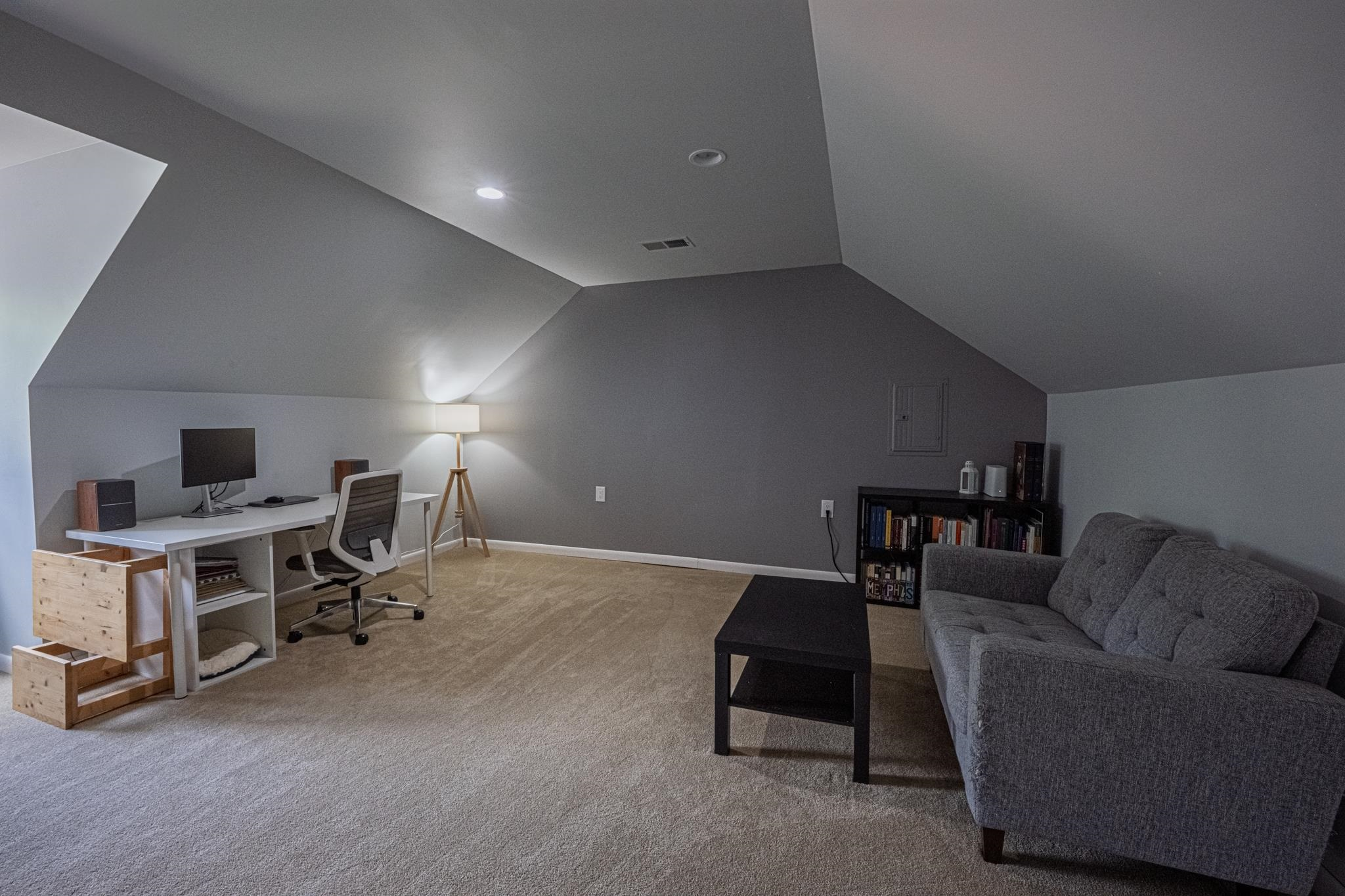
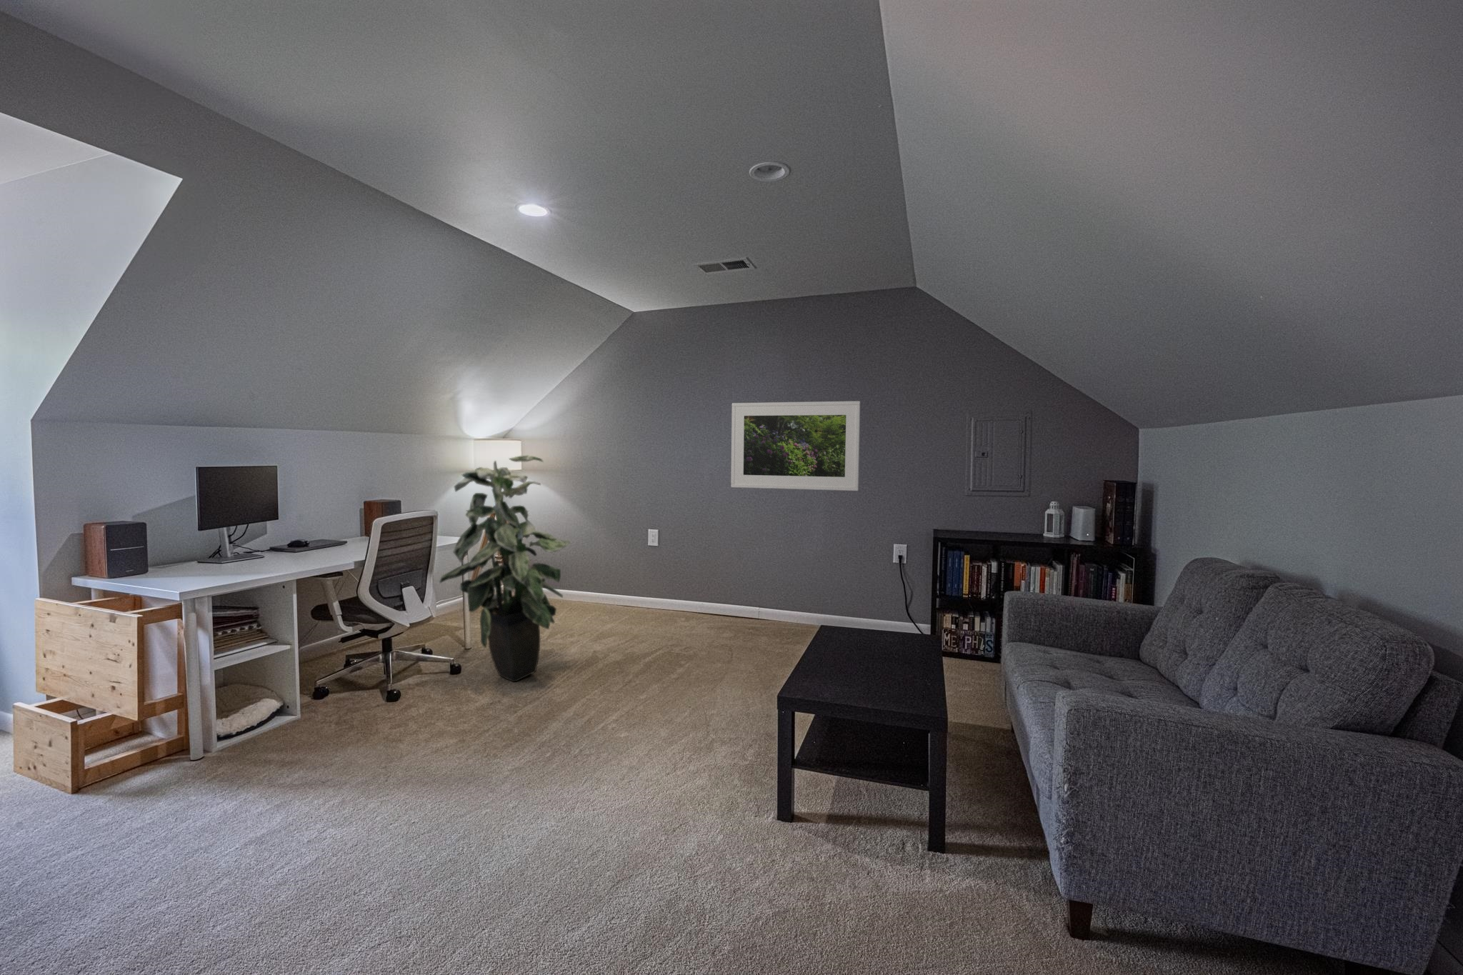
+ indoor plant [438,455,571,683]
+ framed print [730,400,860,492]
